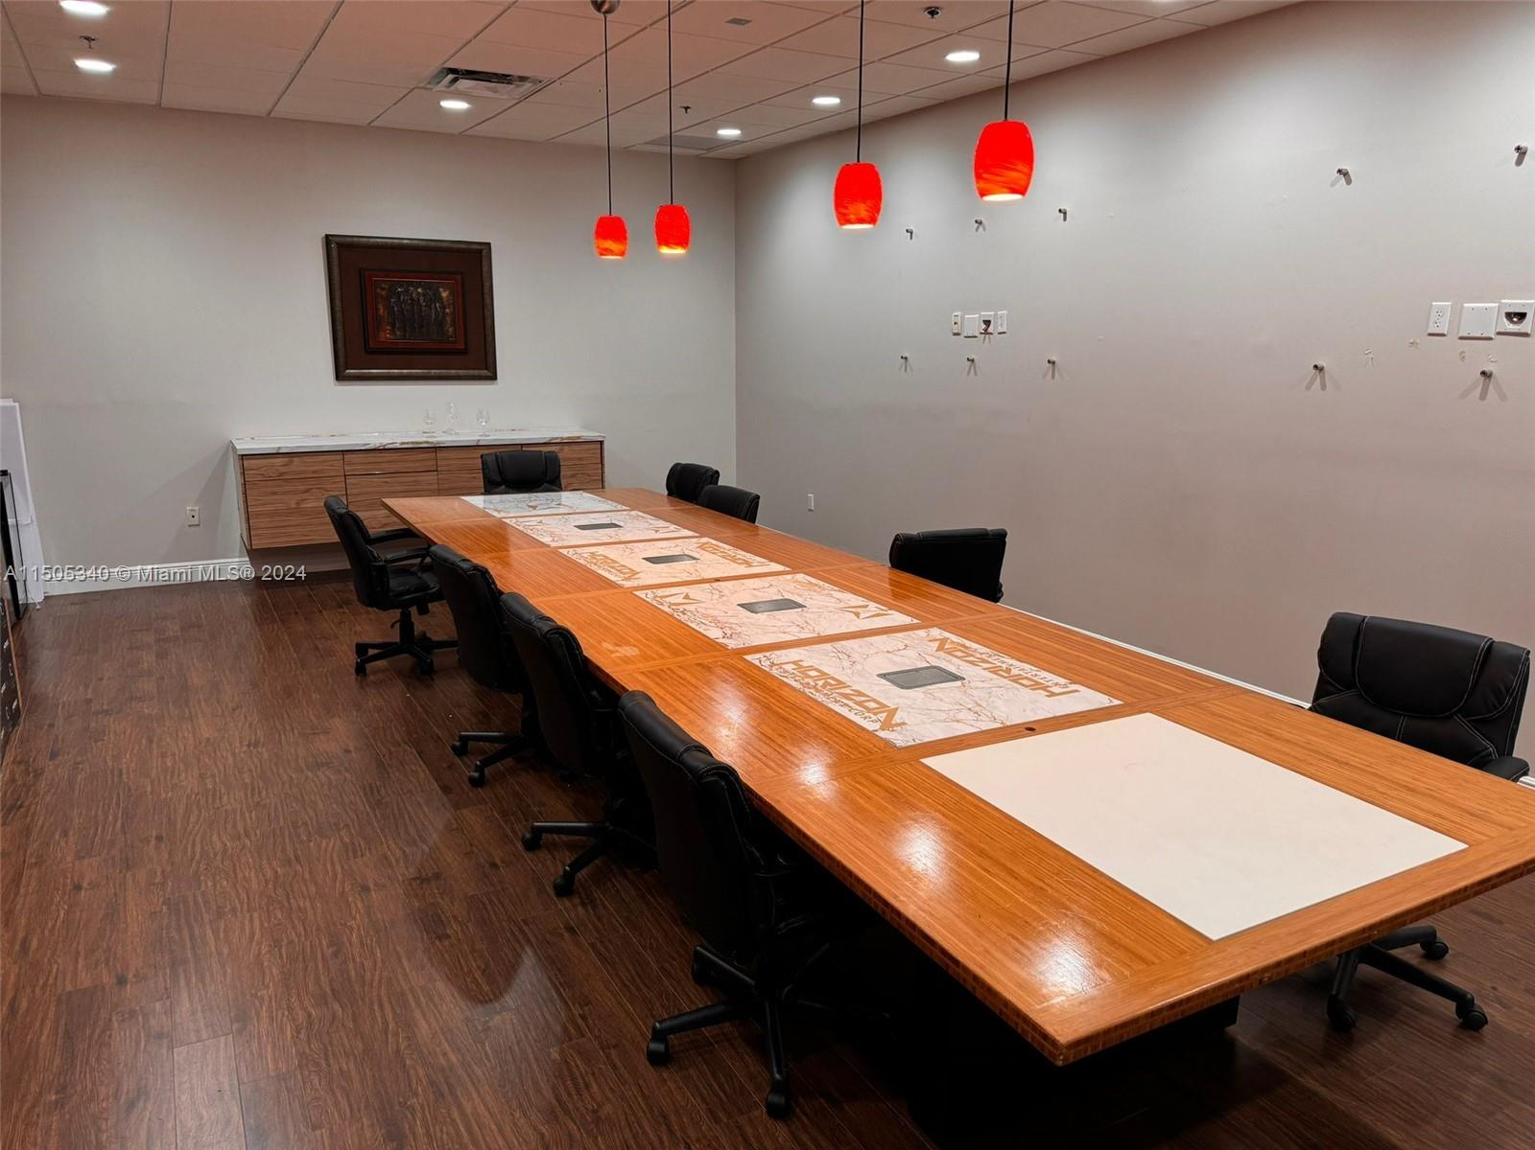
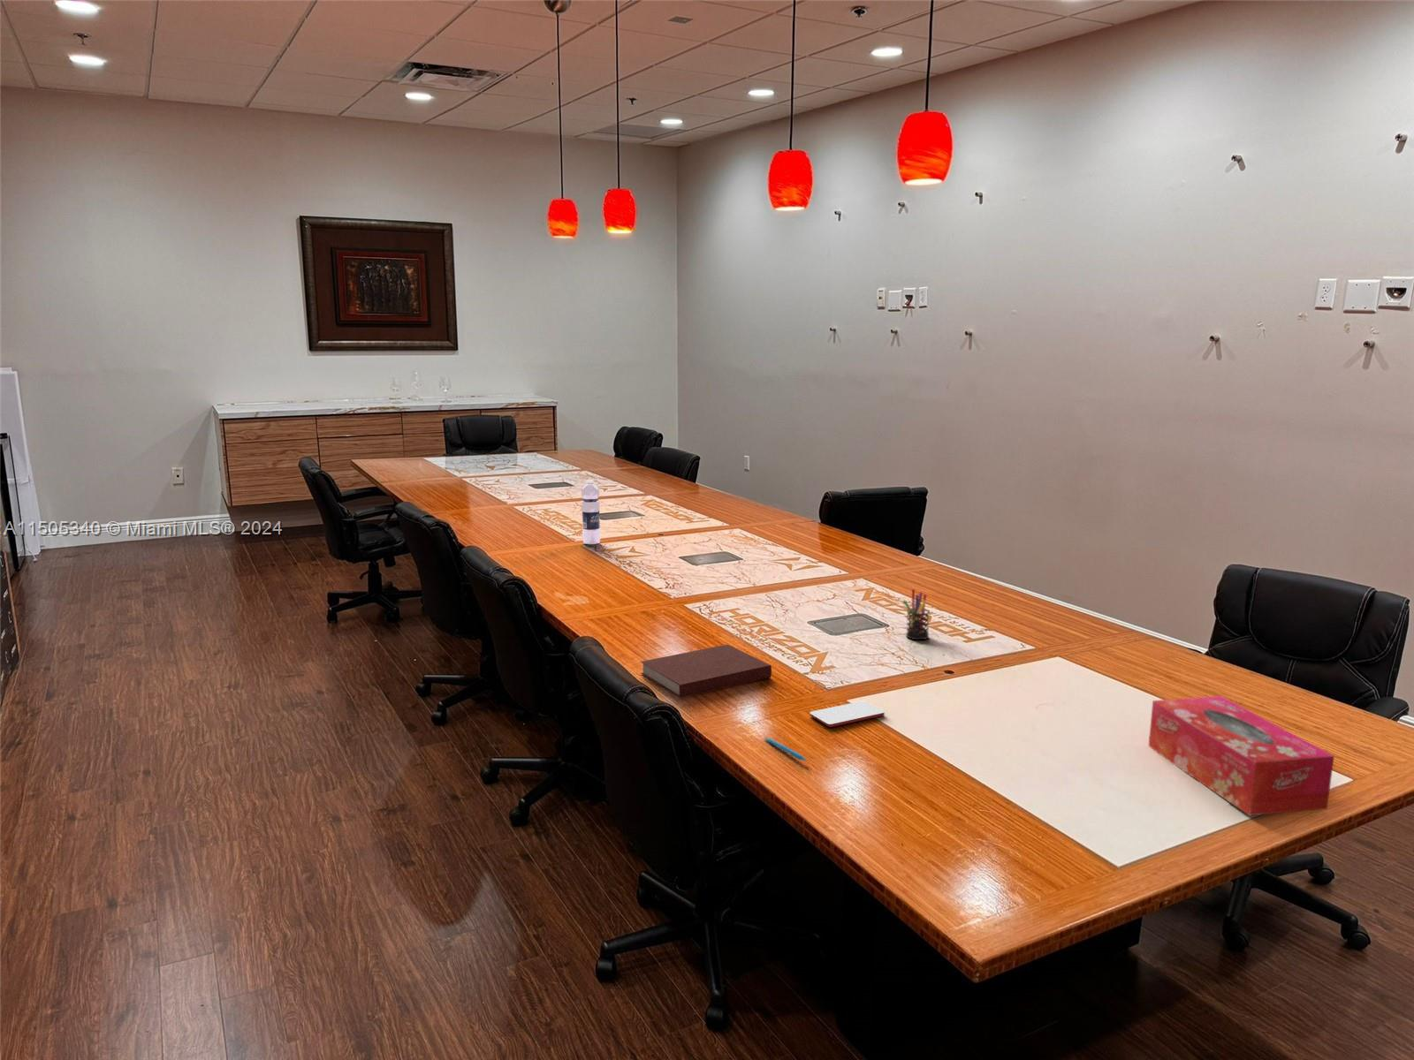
+ notebook [640,644,773,699]
+ water bottle [580,479,601,544]
+ pen holder [902,588,931,640]
+ pen [764,737,807,762]
+ tissue box [1148,695,1335,817]
+ smartphone [809,700,885,728]
